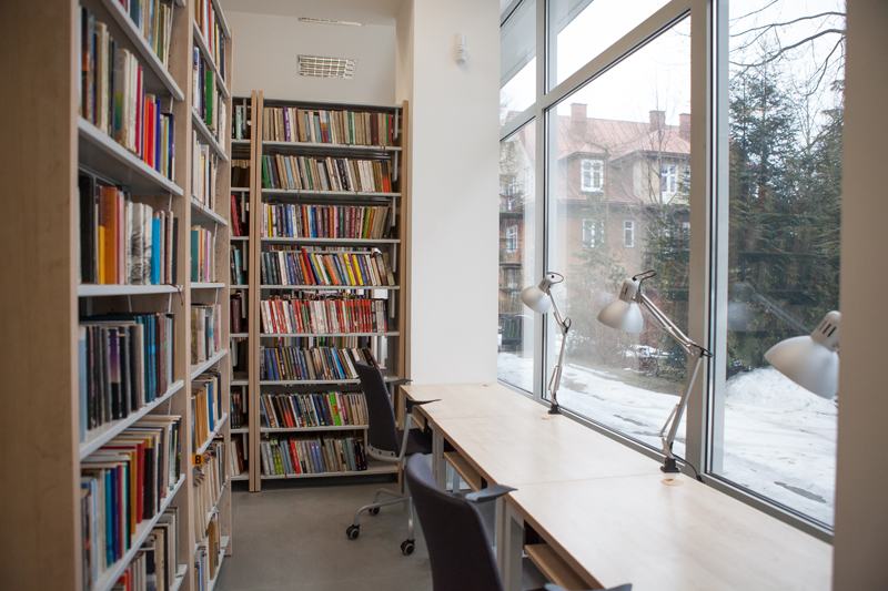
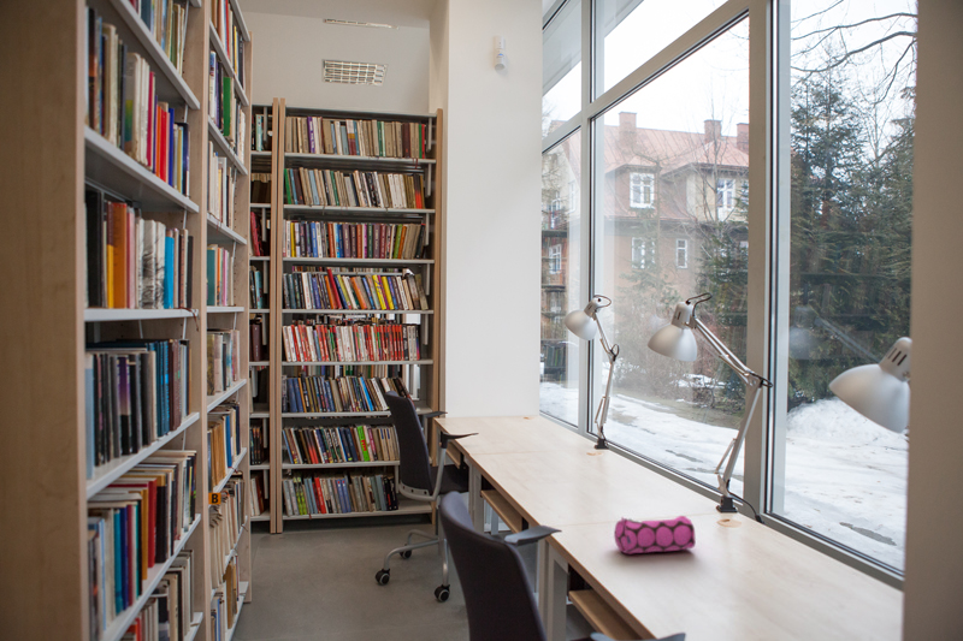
+ pencil case [613,515,697,556]
